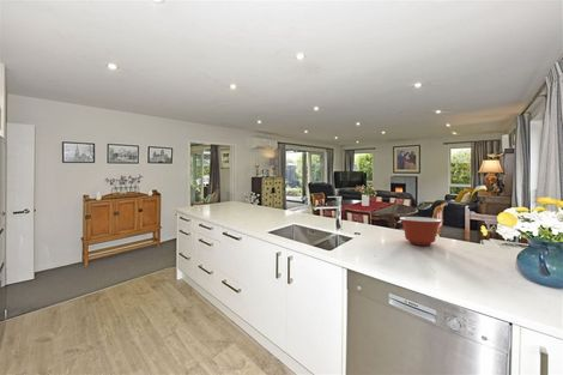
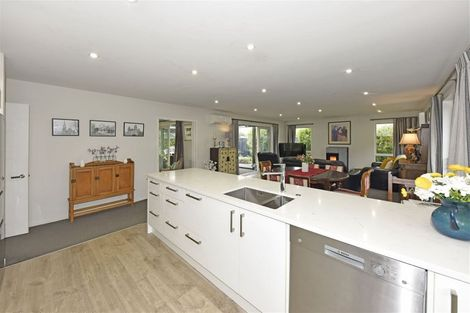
- mixing bowl [399,216,443,246]
